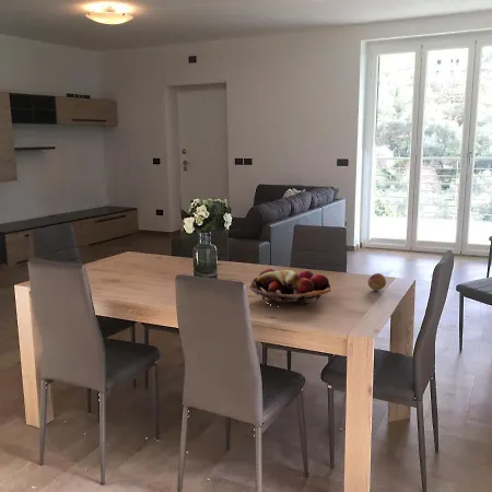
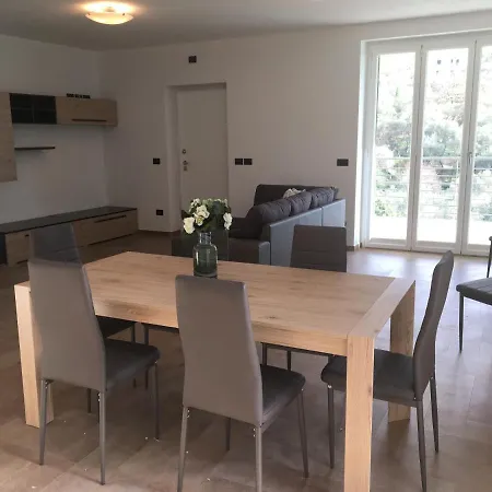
- fruit basket [248,268,332,307]
- fruit [366,272,387,292]
